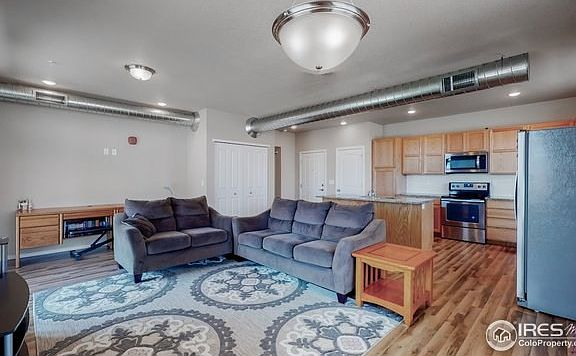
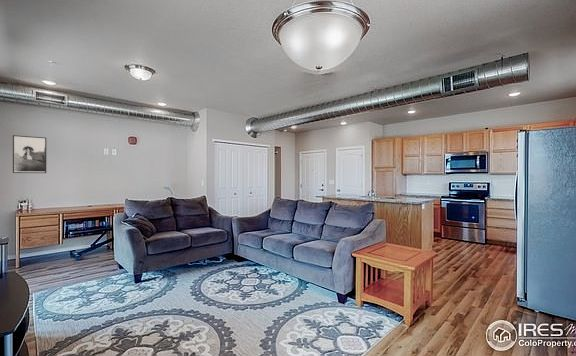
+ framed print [12,134,47,174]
